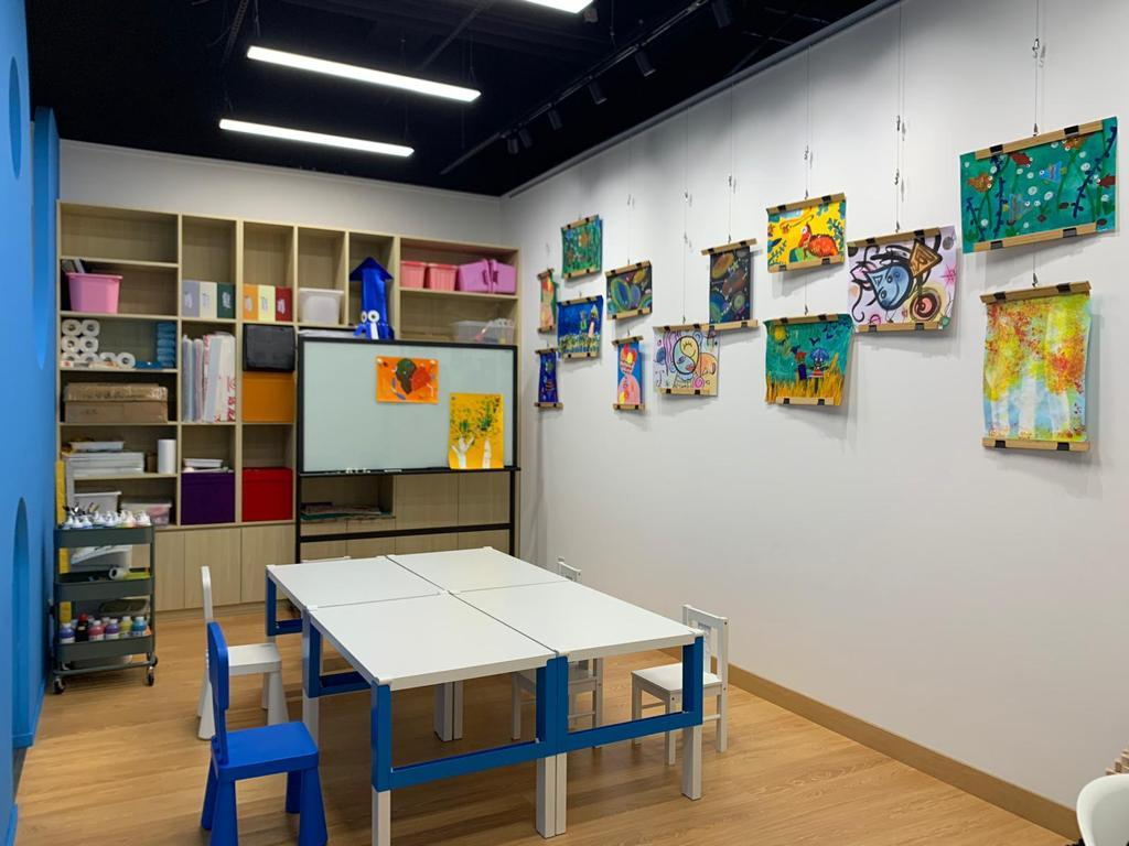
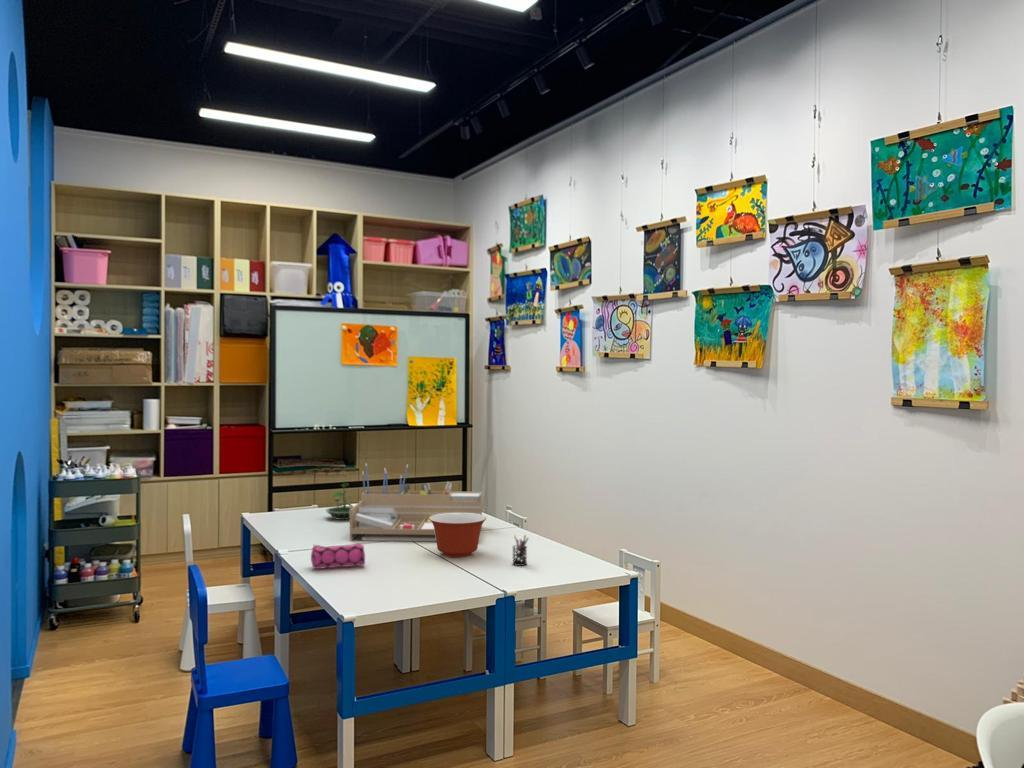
+ pen holder [511,534,530,567]
+ terrarium [325,482,354,521]
+ desk organizer [348,463,483,542]
+ mixing bowl [429,513,487,558]
+ pencil case [310,542,366,570]
